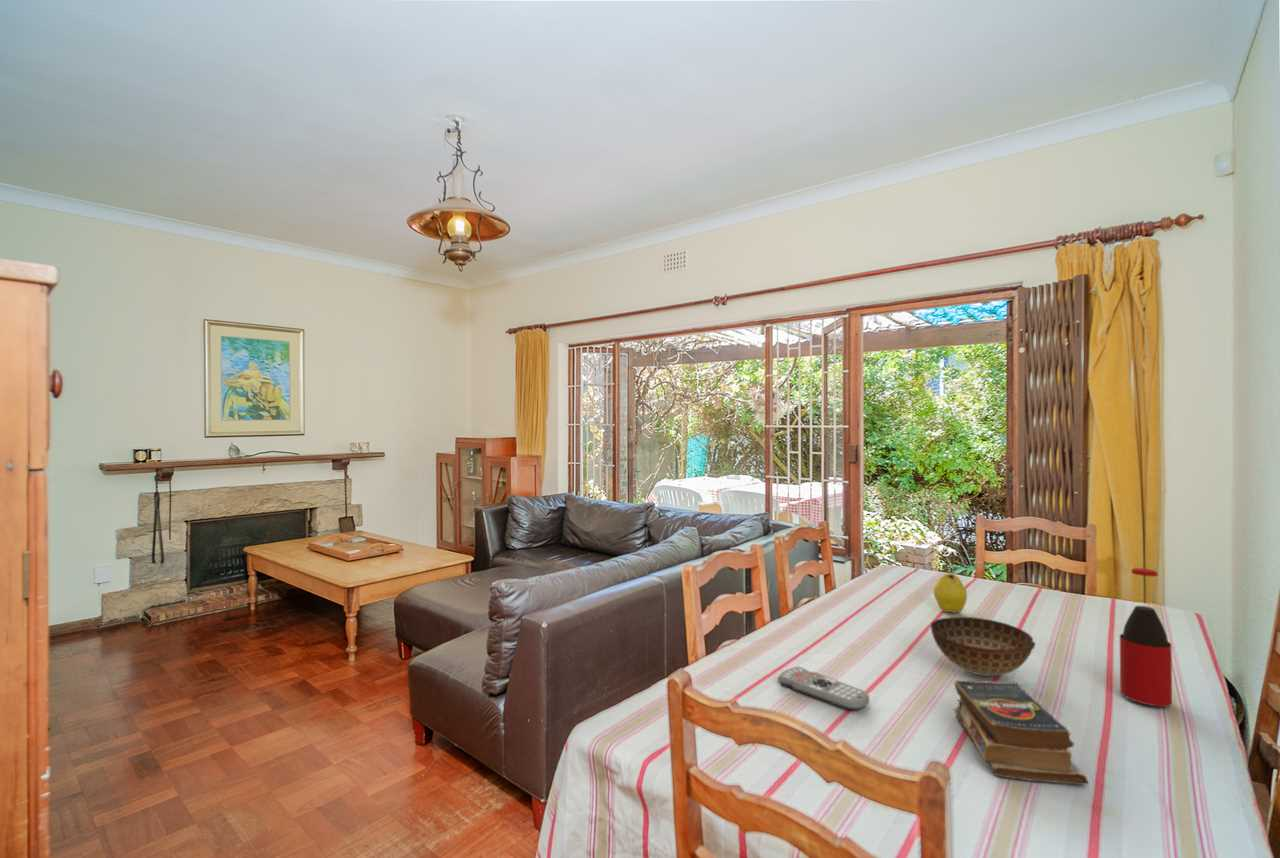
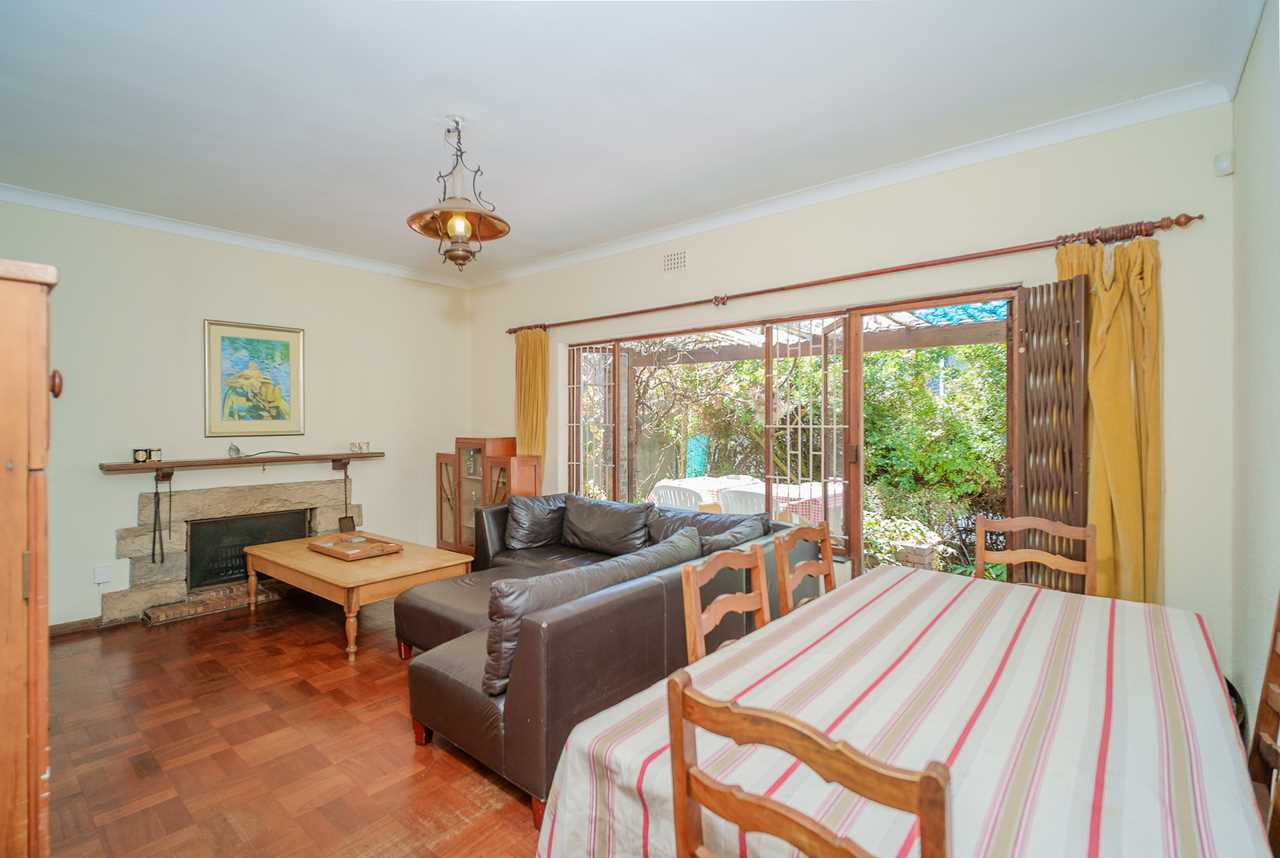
- book [952,679,1090,786]
- bottle [1119,567,1173,707]
- bowl [930,616,1037,677]
- remote control [777,666,870,711]
- fruit [932,572,968,614]
